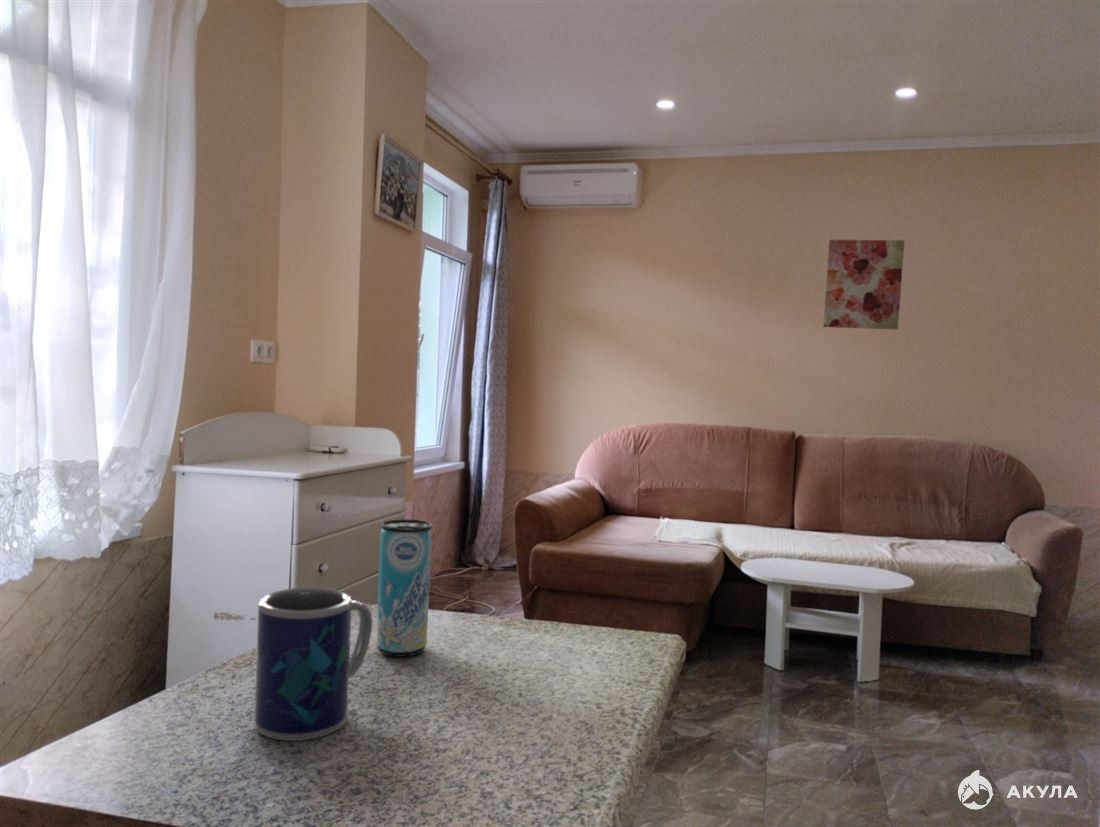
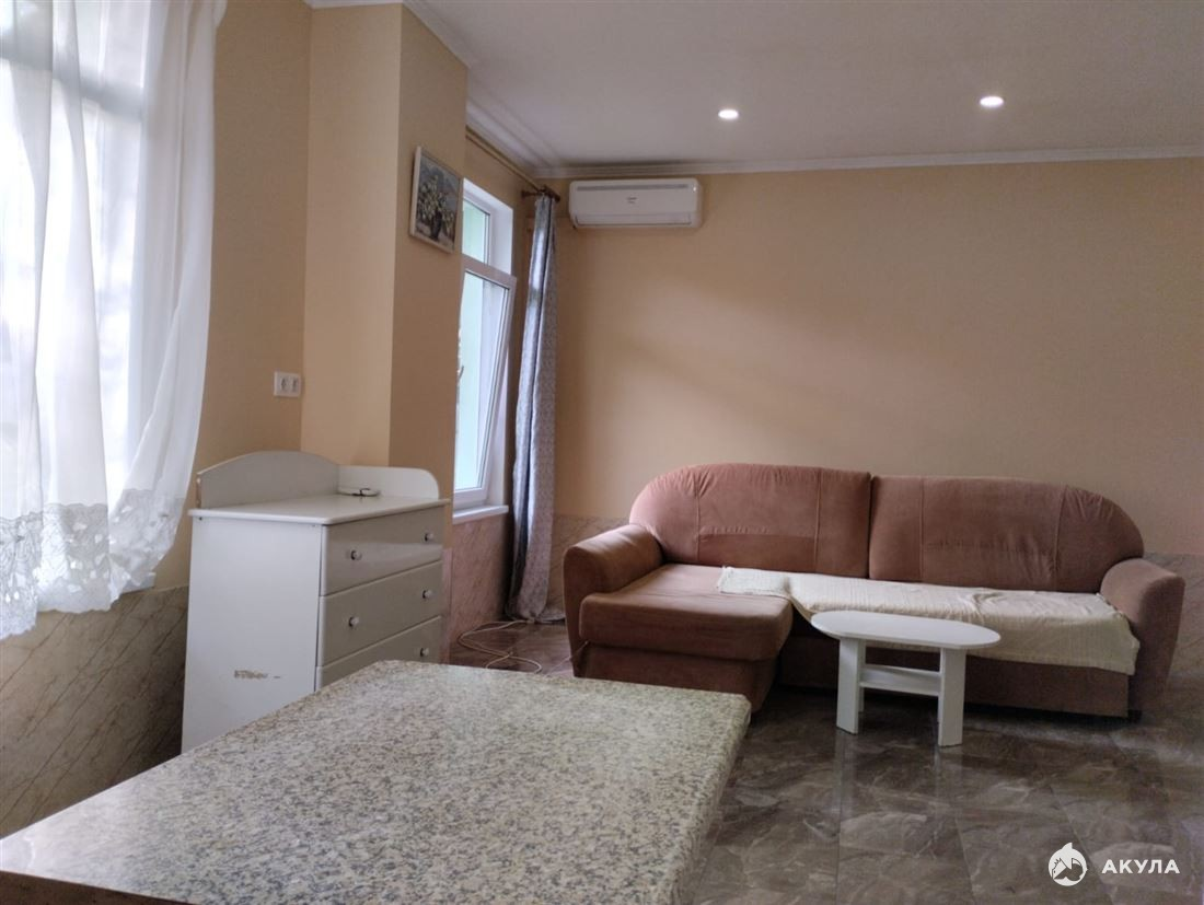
- mug [254,586,373,742]
- wall art [822,239,905,331]
- beverage can [375,518,433,658]
